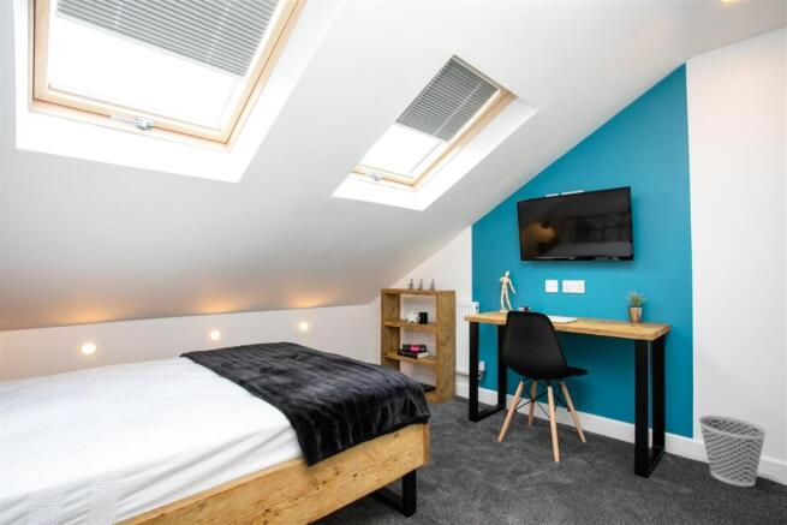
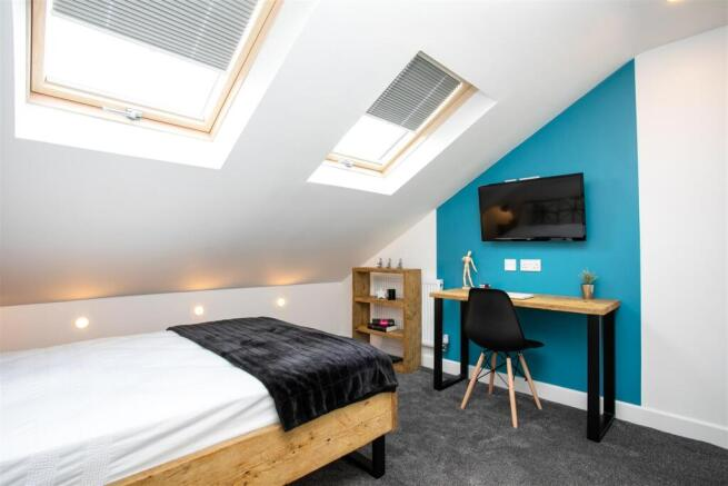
- wastebasket [697,414,768,488]
